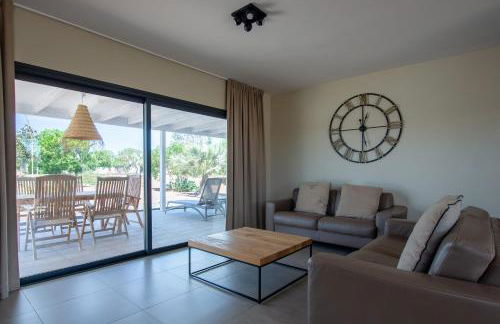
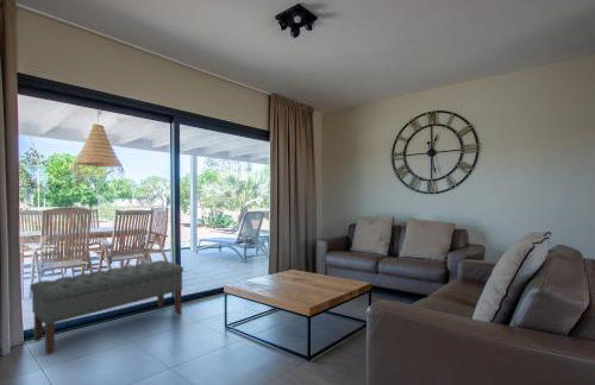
+ bench [29,259,184,356]
